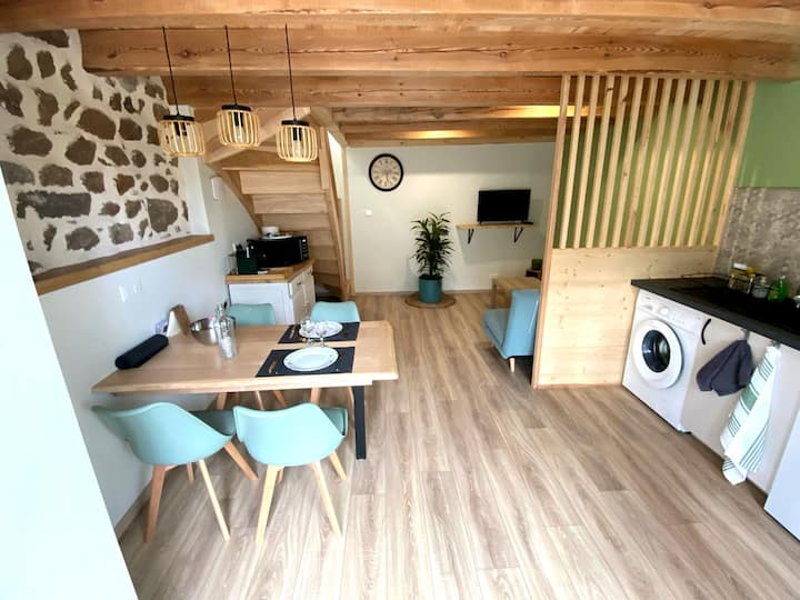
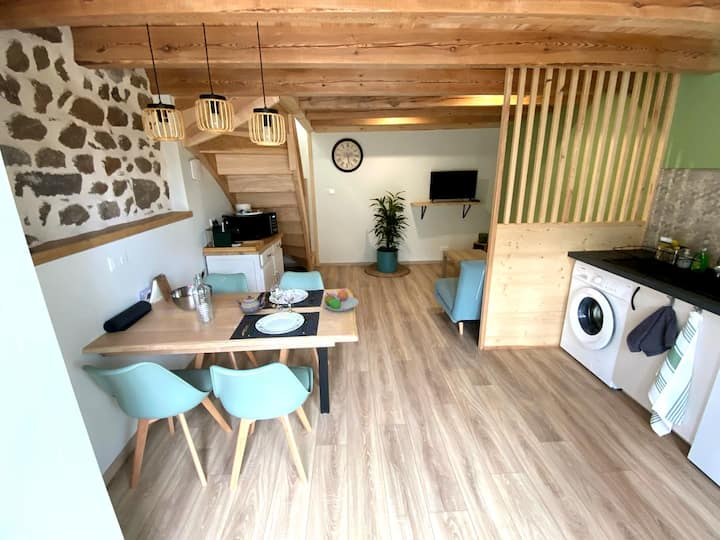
+ teapot [235,295,266,315]
+ fruit bowl [322,289,359,312]
